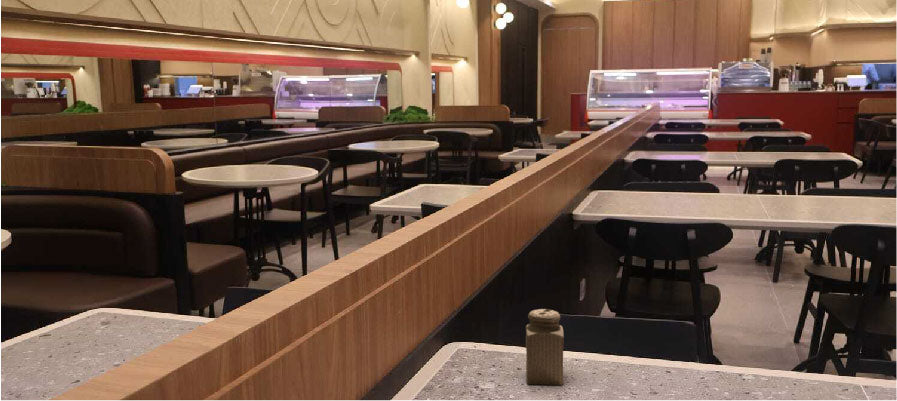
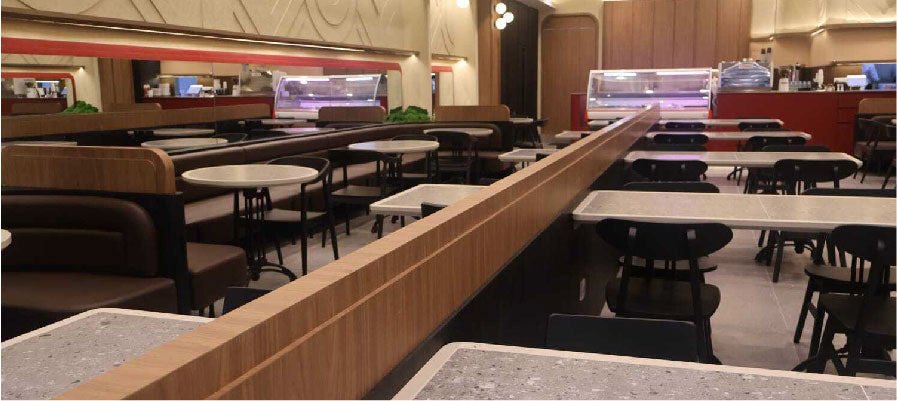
- salt shaker [525,308,565,386]
